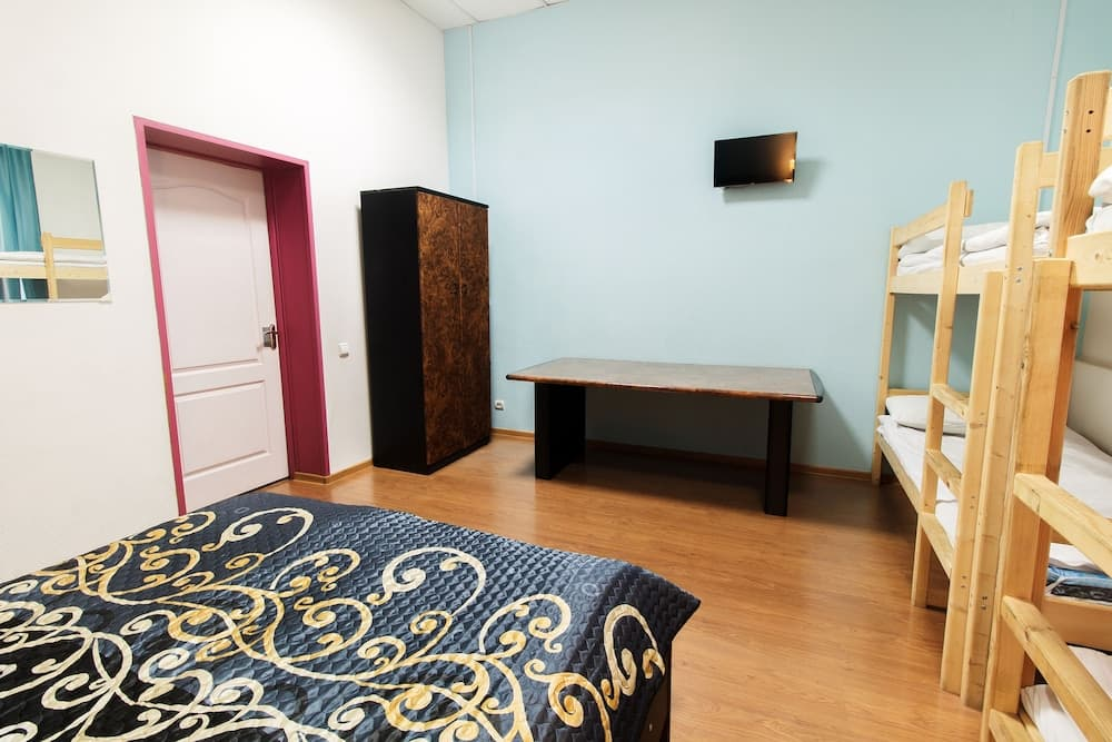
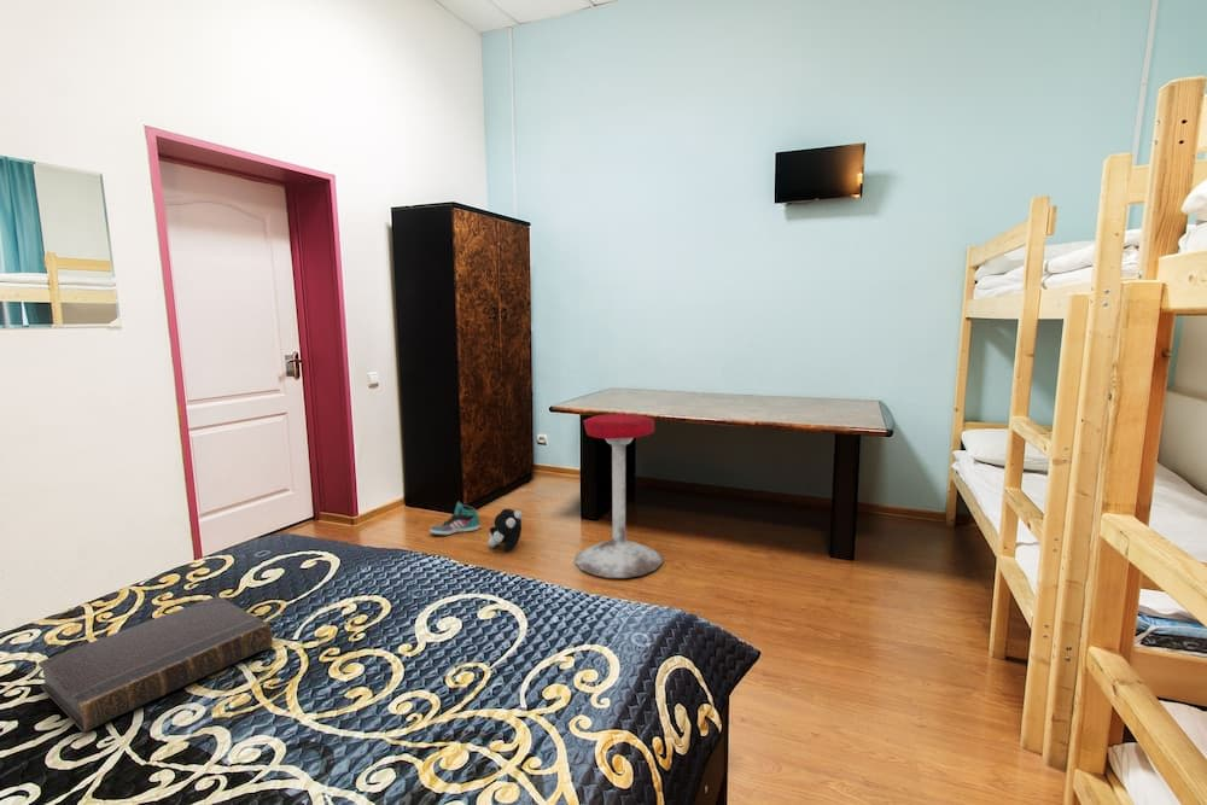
+ stool [575,413,664,579]
+ book [37,595,274,734]
+ plush toy [486,508,523,552]
+ sneaker [428,501,482,537]
